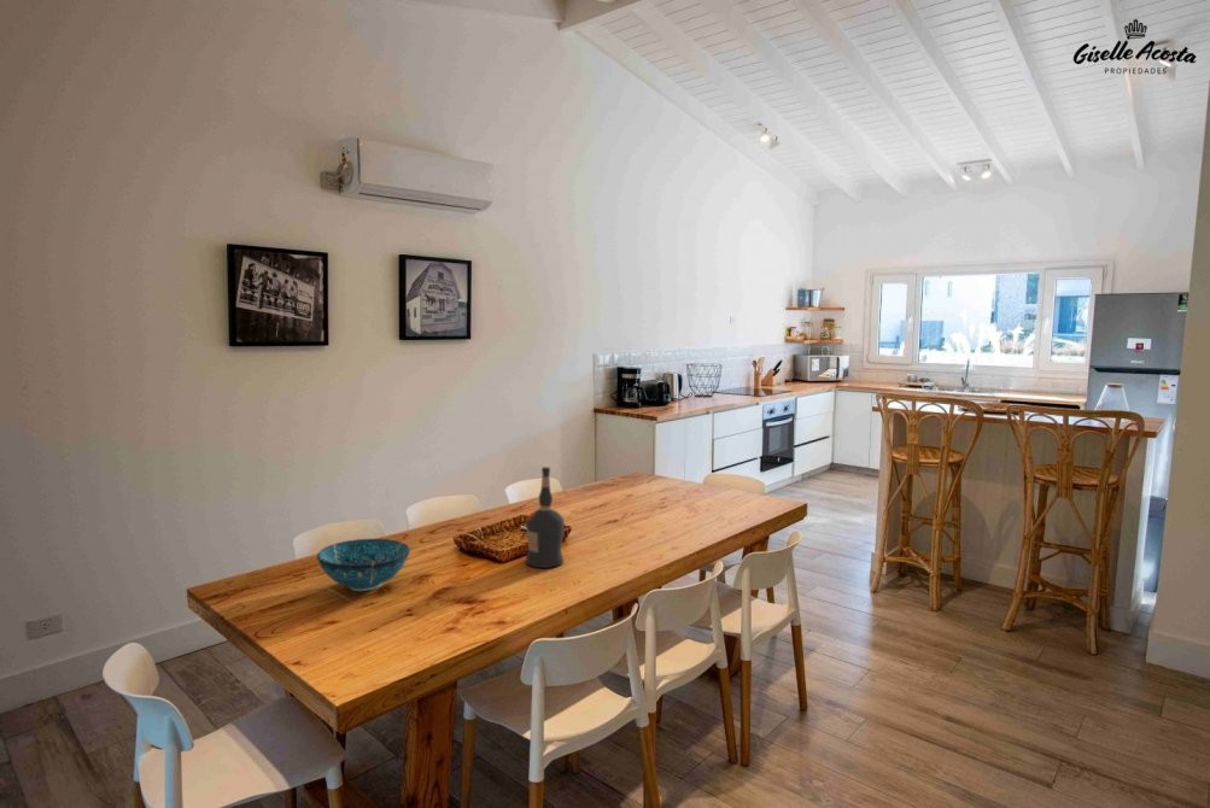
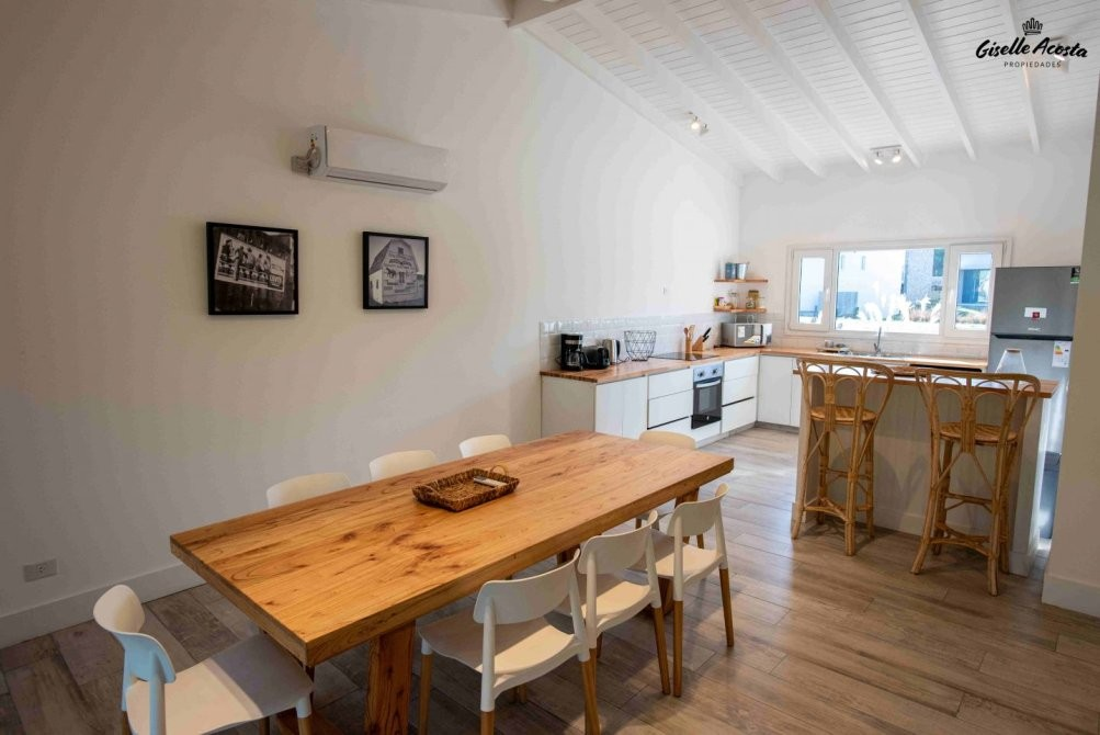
- liquor bottle [525,466,566,569]
- decorative bowl [316,538,411,592]
